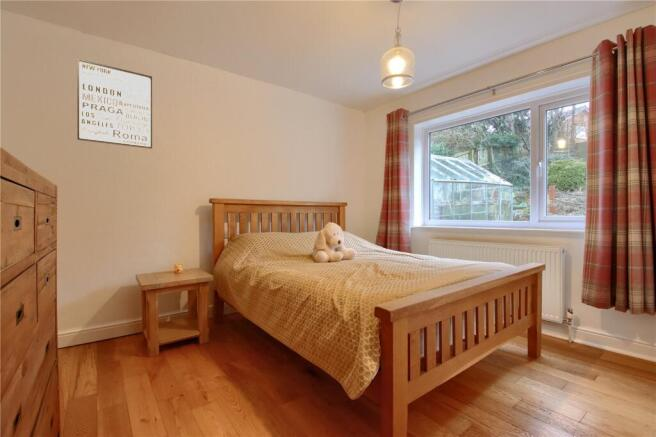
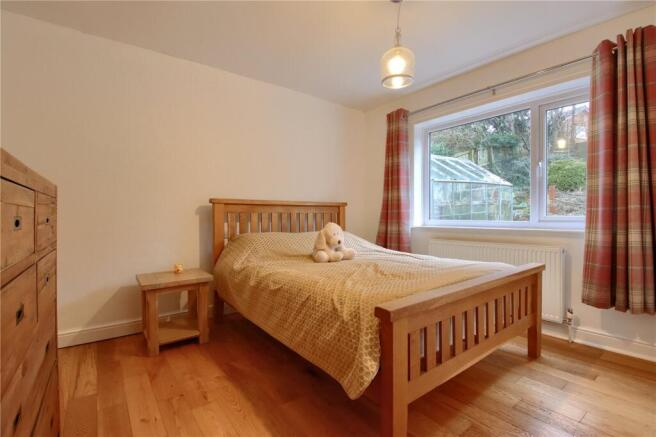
- wall art [76,57,153,150]
